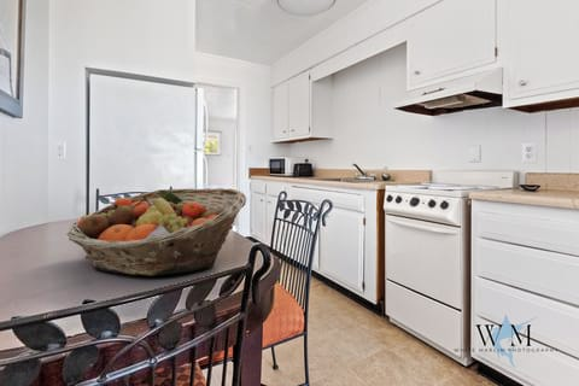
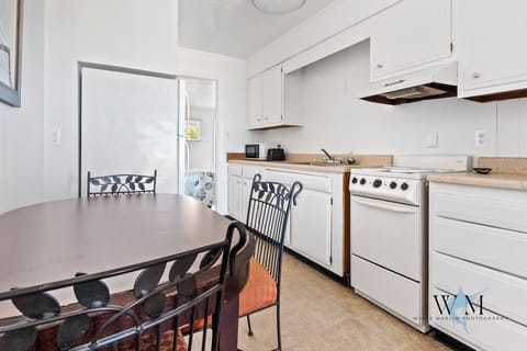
- fruit basket [65,187,247,276]
